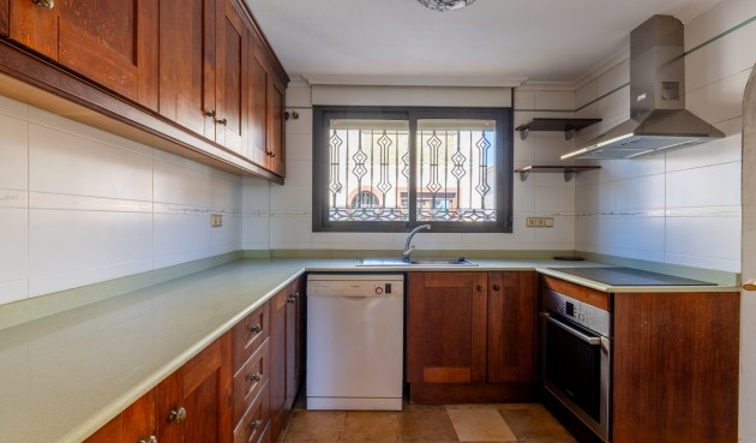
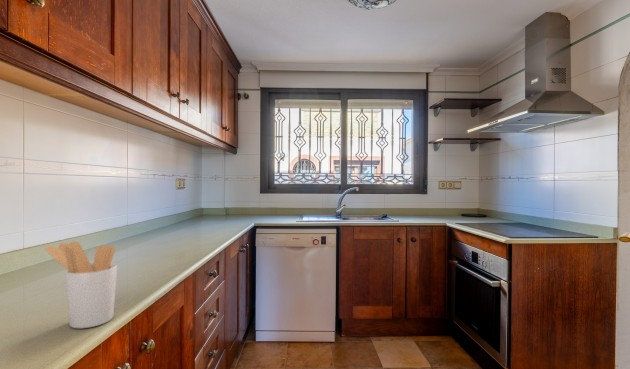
+ utensil holder [44,240,118,329]
